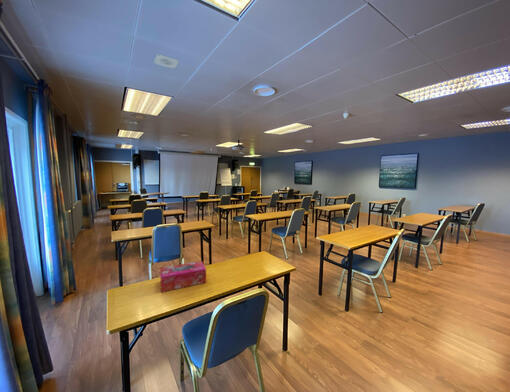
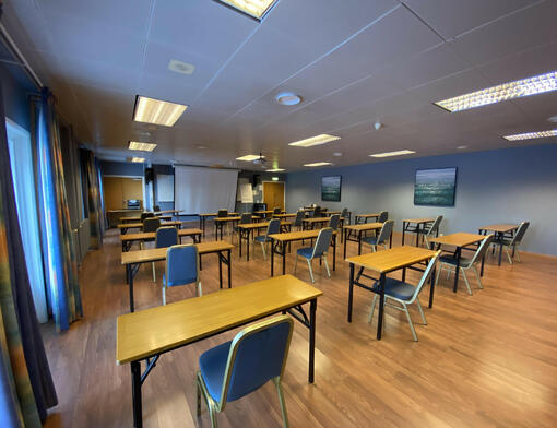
- tissue box [159,260,207,293]
